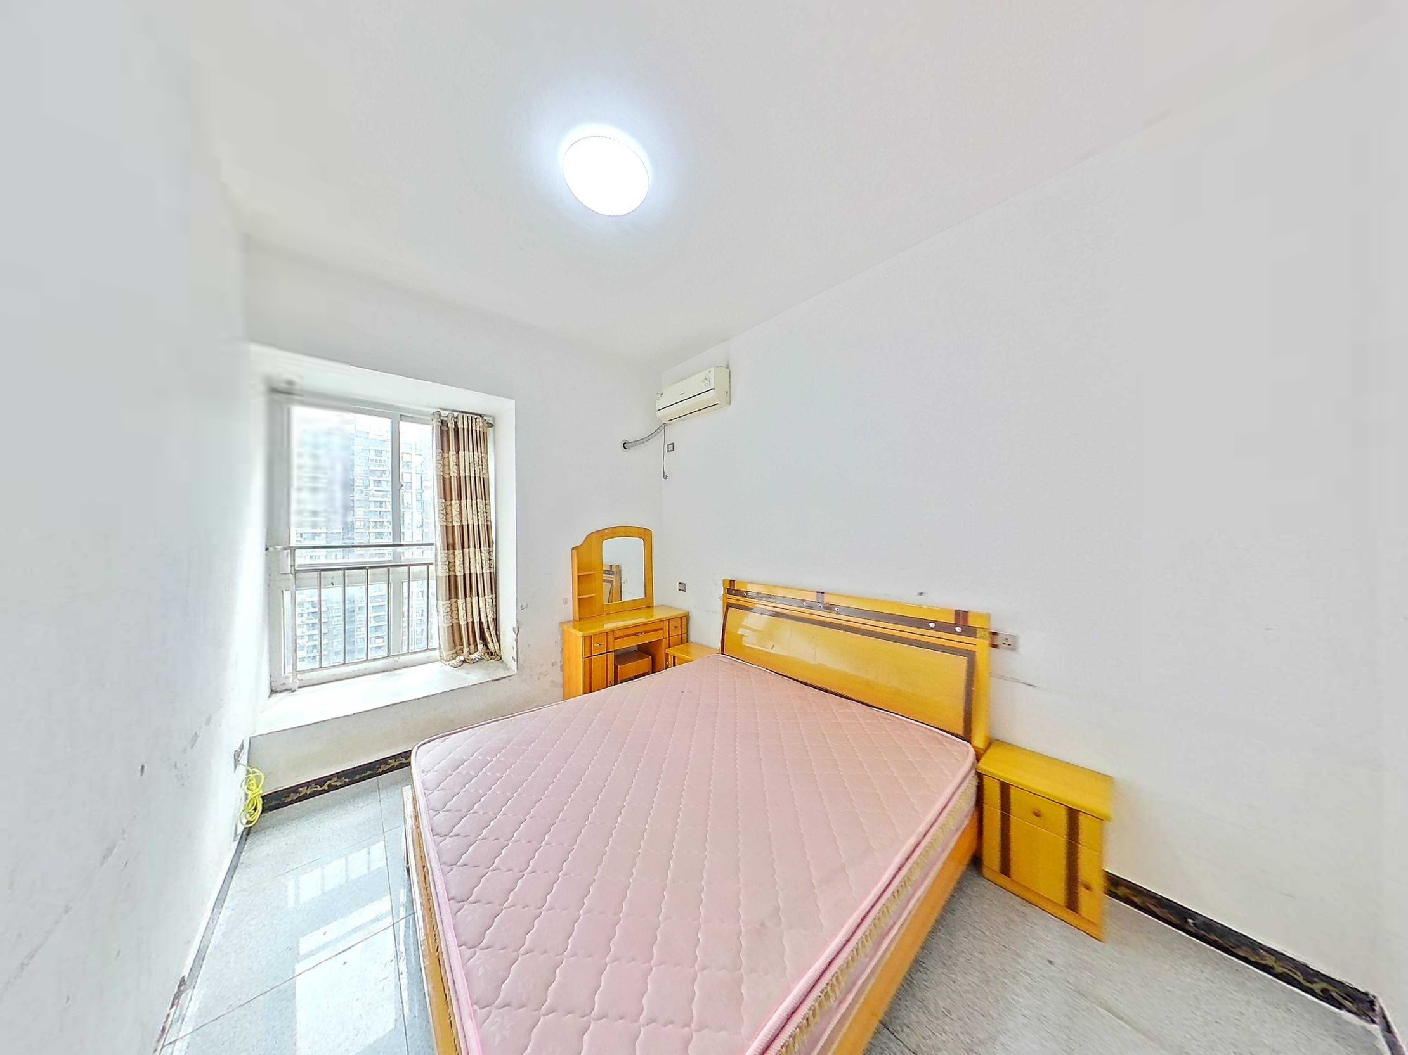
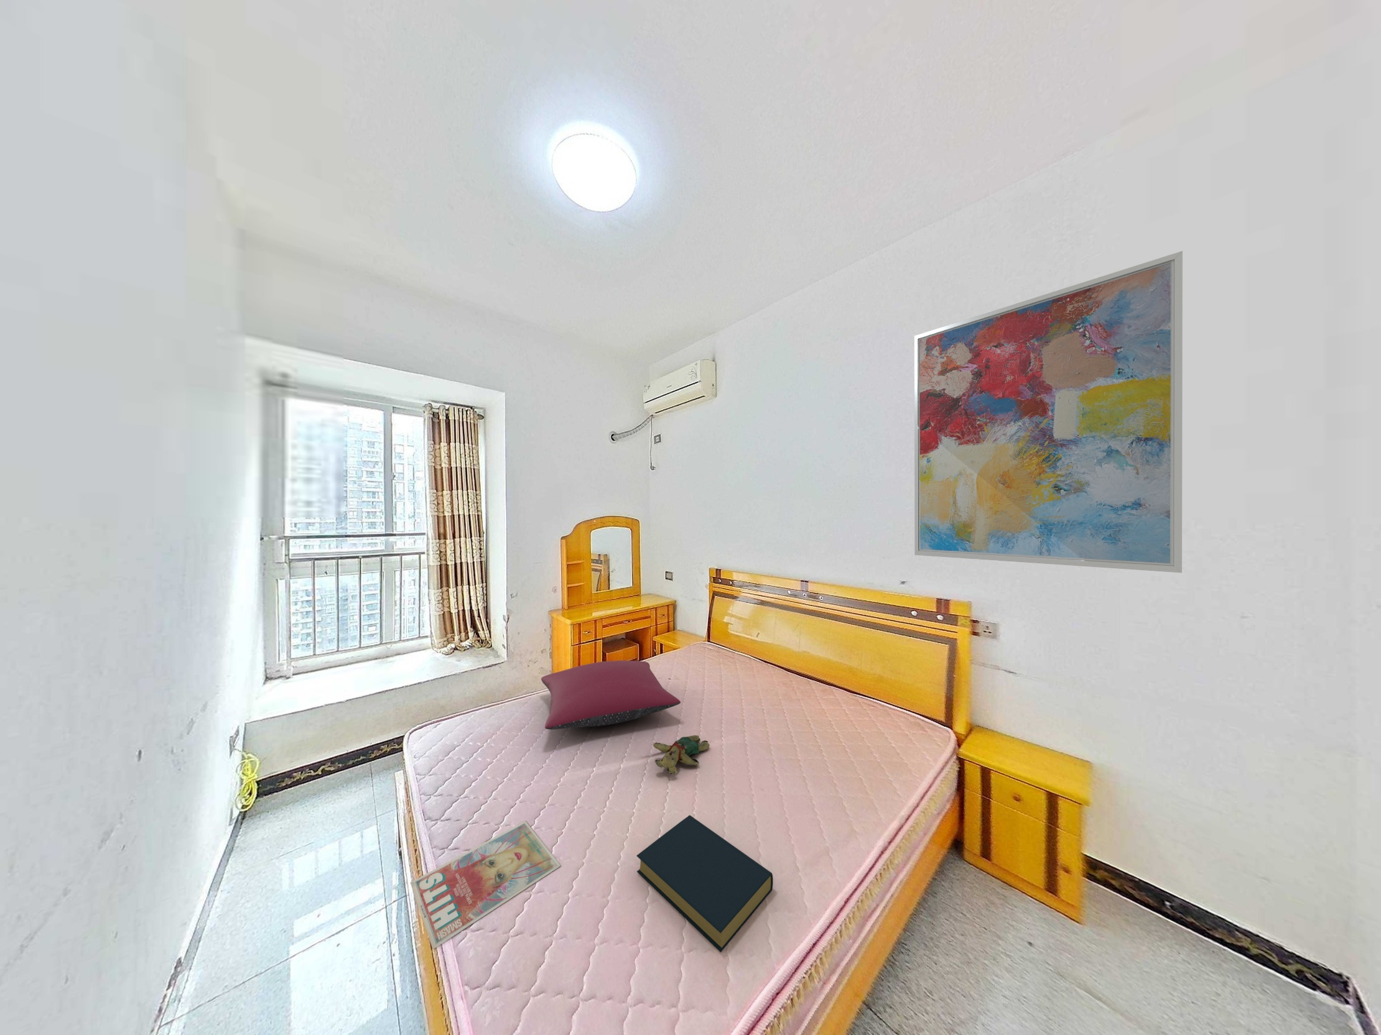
+ pillow [540,660,681,731]
+ magazine [409,820,562,950]
+ wall art [913,250,1183,573]
+ teddy bear [652,735,710,774]
+ hardback book [636,815,774,953]
